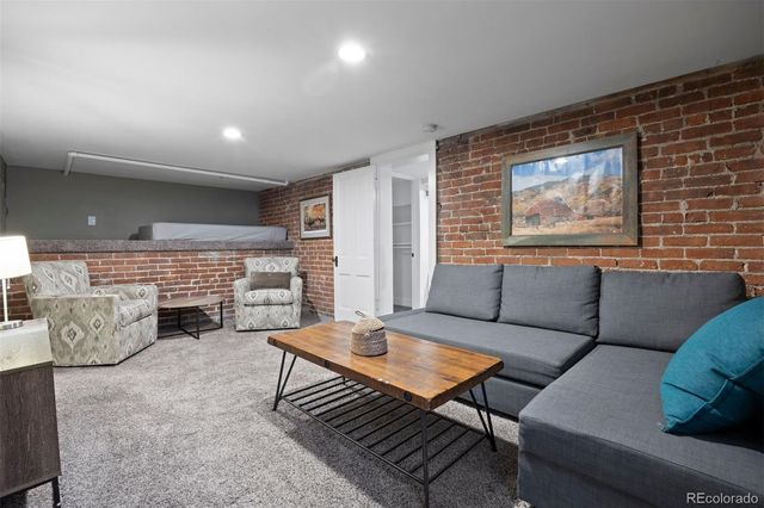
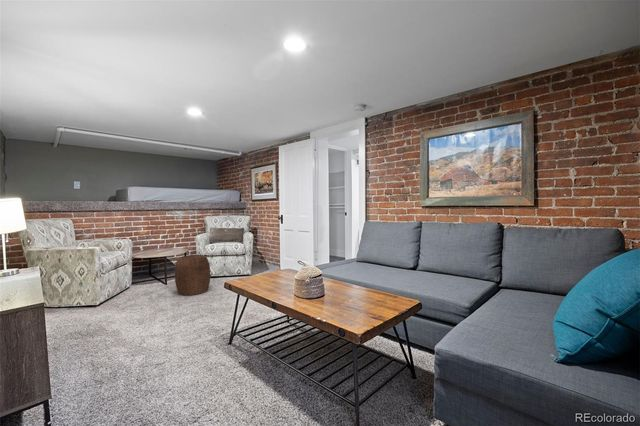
+ stool [174,254,211,296]
